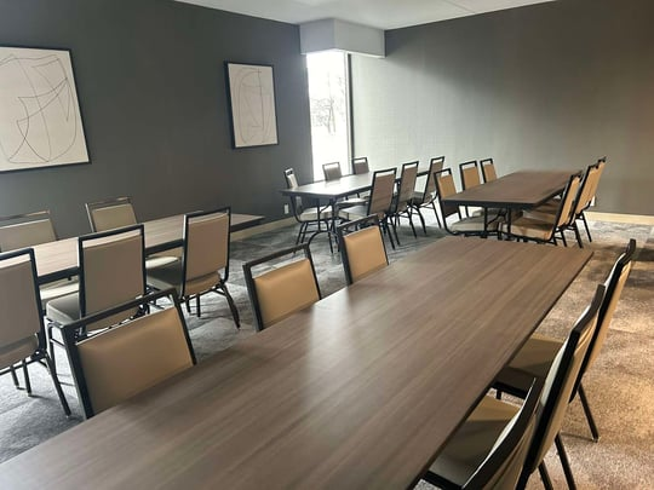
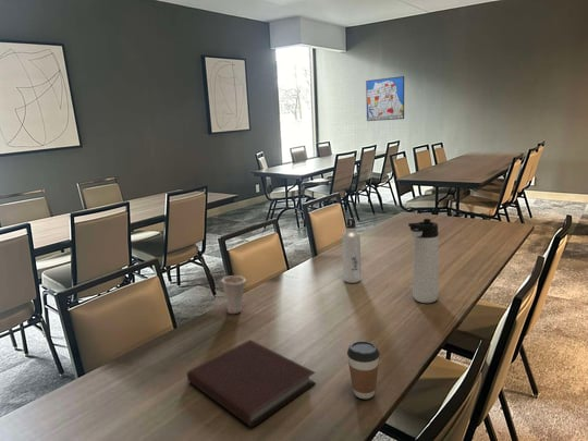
+ notebook [186,339,317,428]
+ wall art [365,75,405,122]
+ thermos bottle [407,218,440,304]
+ coffee cup [346,340,381,400]
+ water bottle [341,217,363,284]
+ cup [220,274,247,315]
